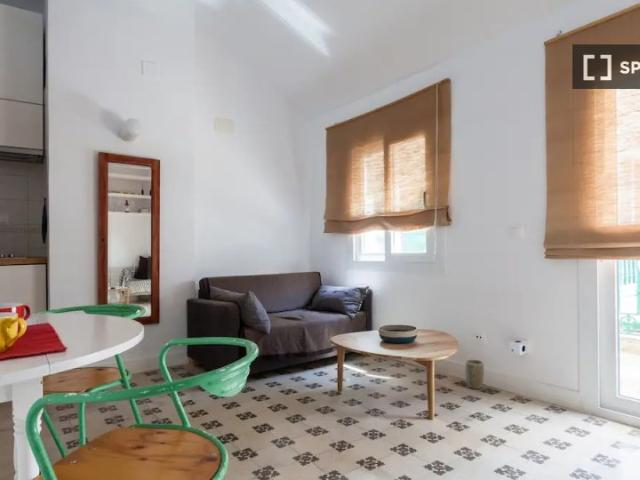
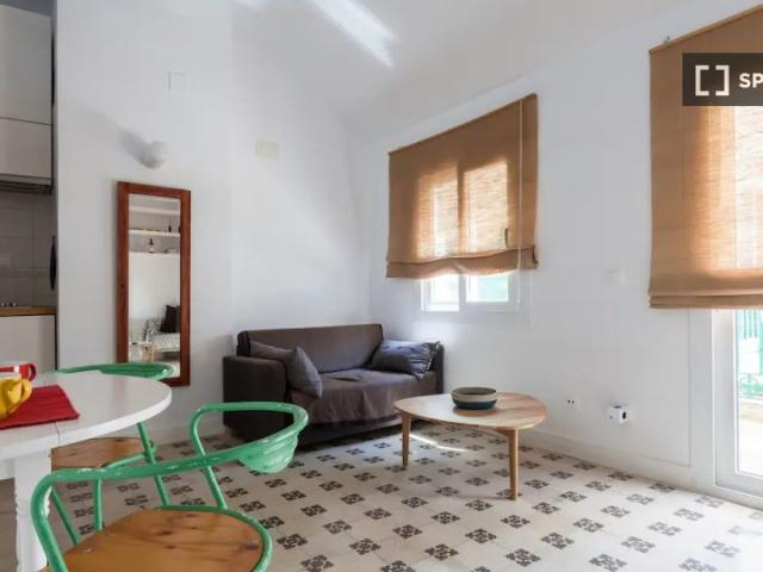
- plant pot [465,358,485,390]
